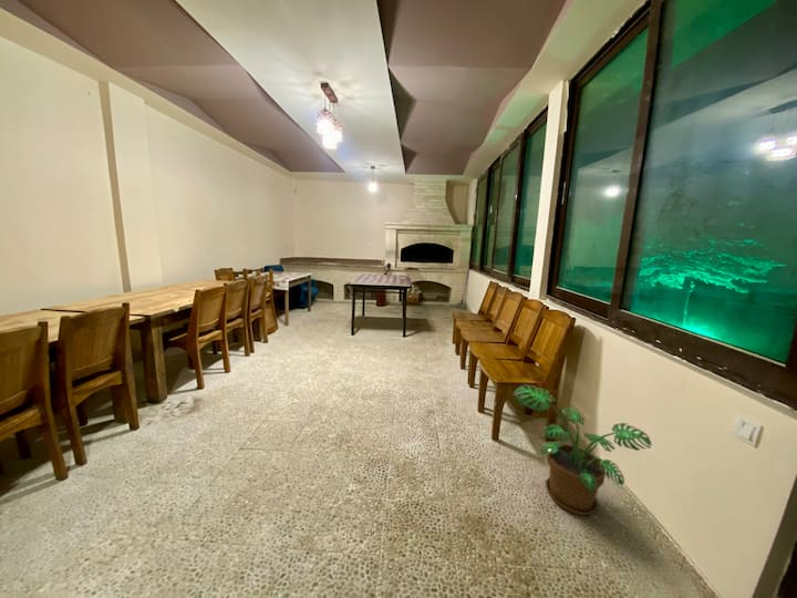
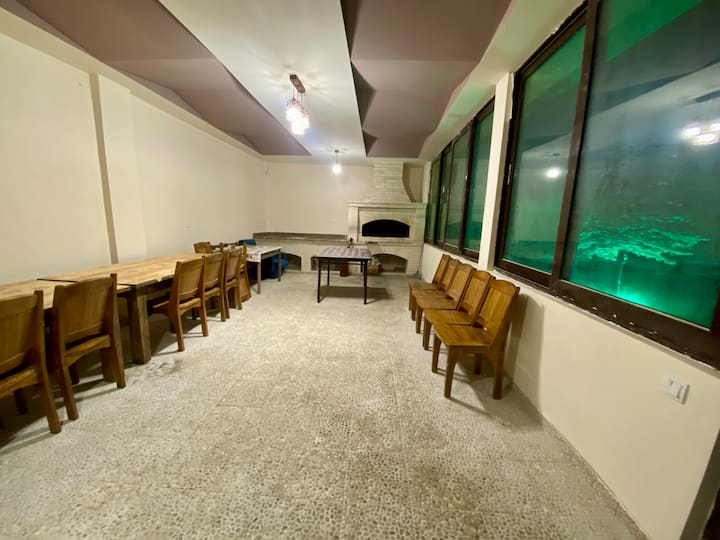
- potted plant [511,383,652,516]
